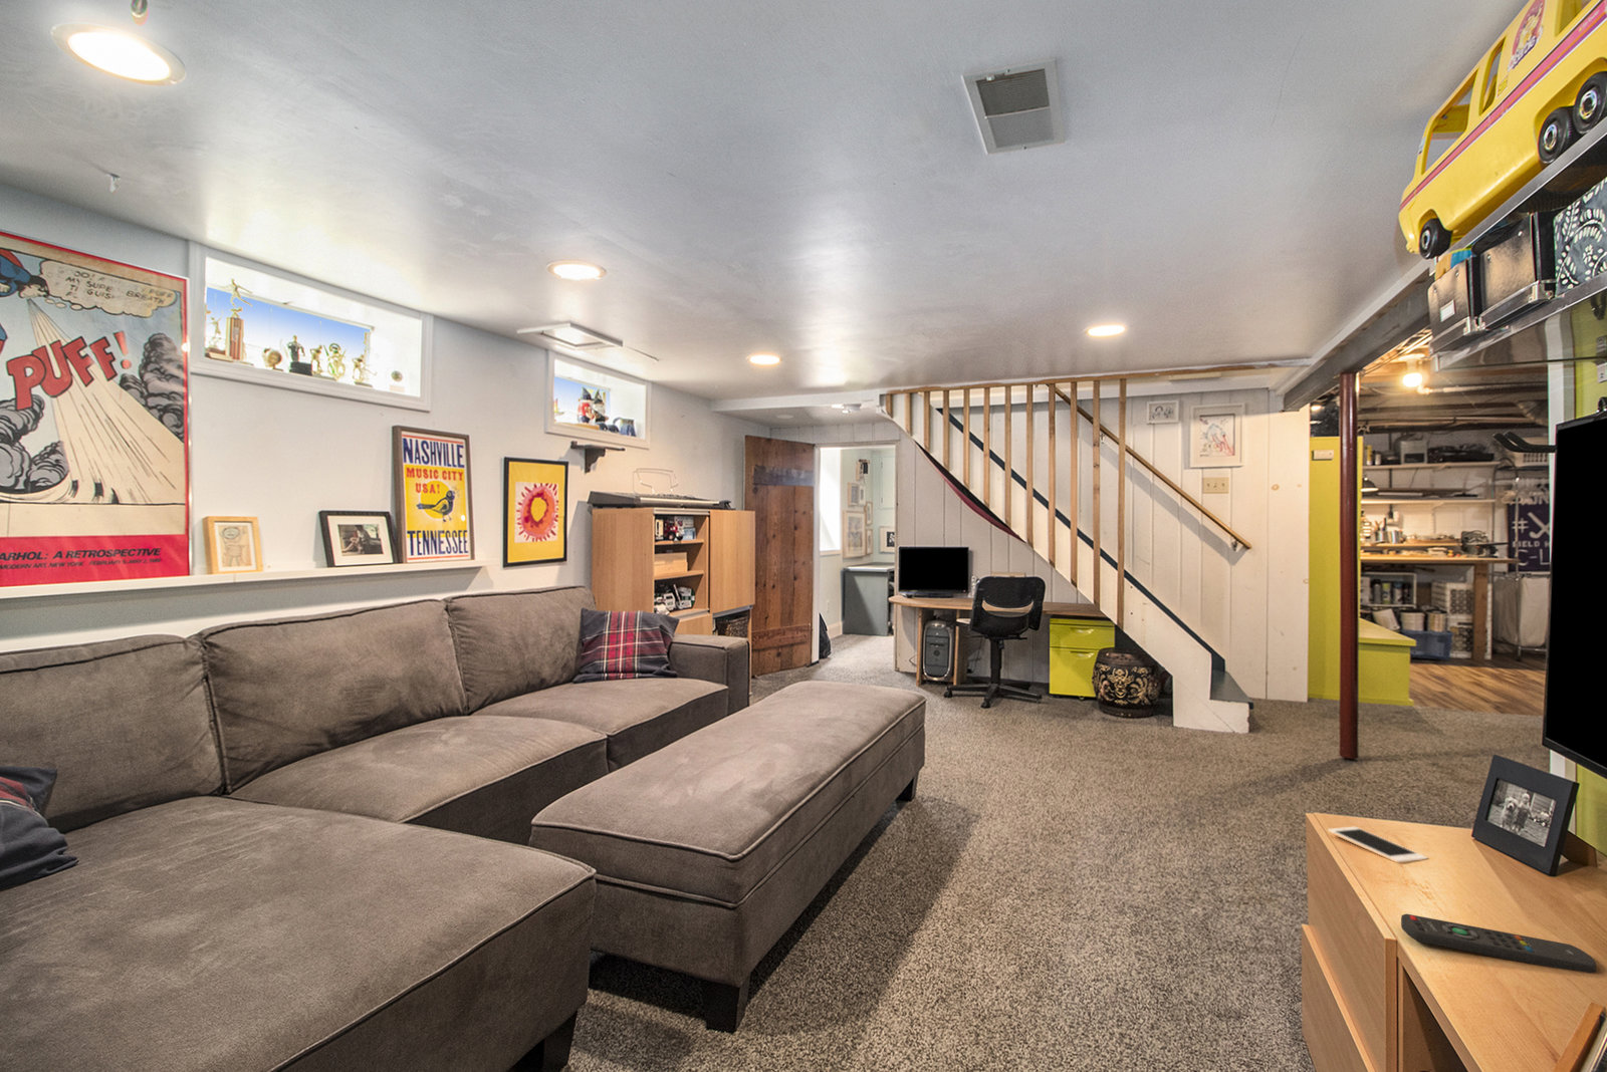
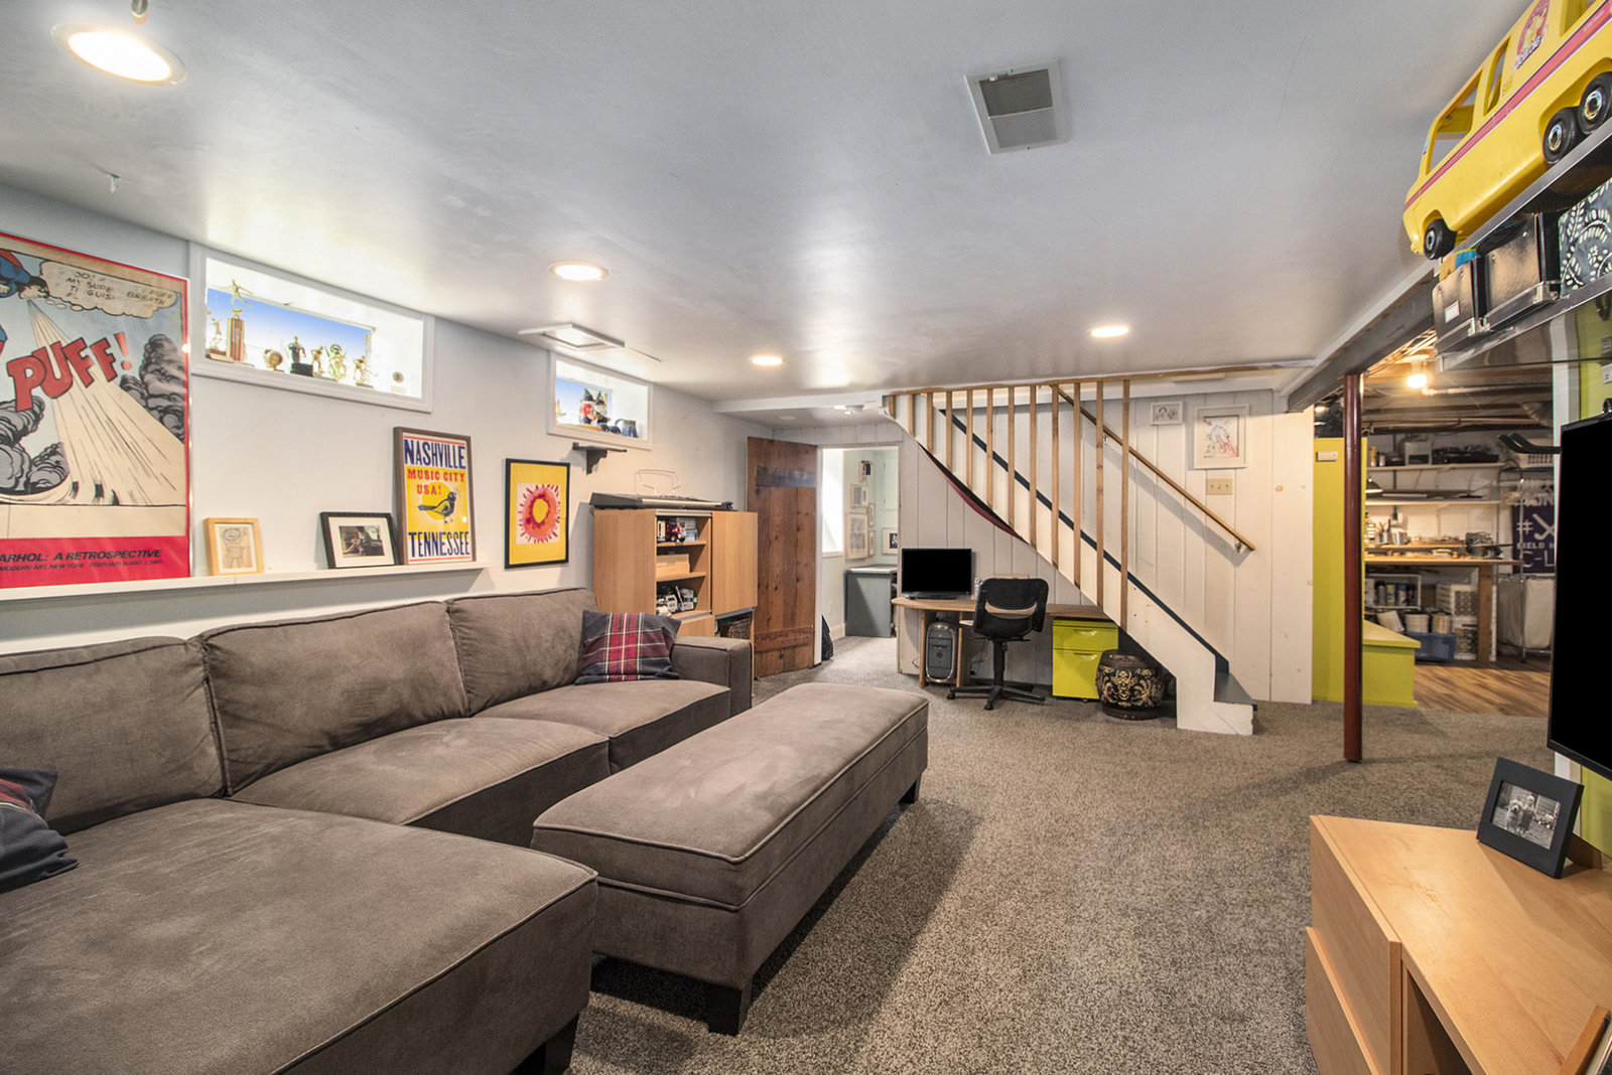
- remote control [1400,913,1597,974]
- cell phone [1327,826,1429,864]
